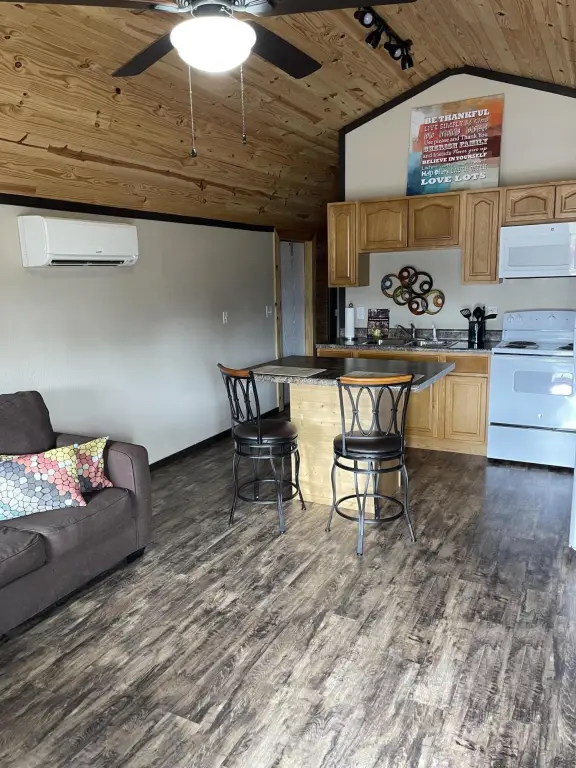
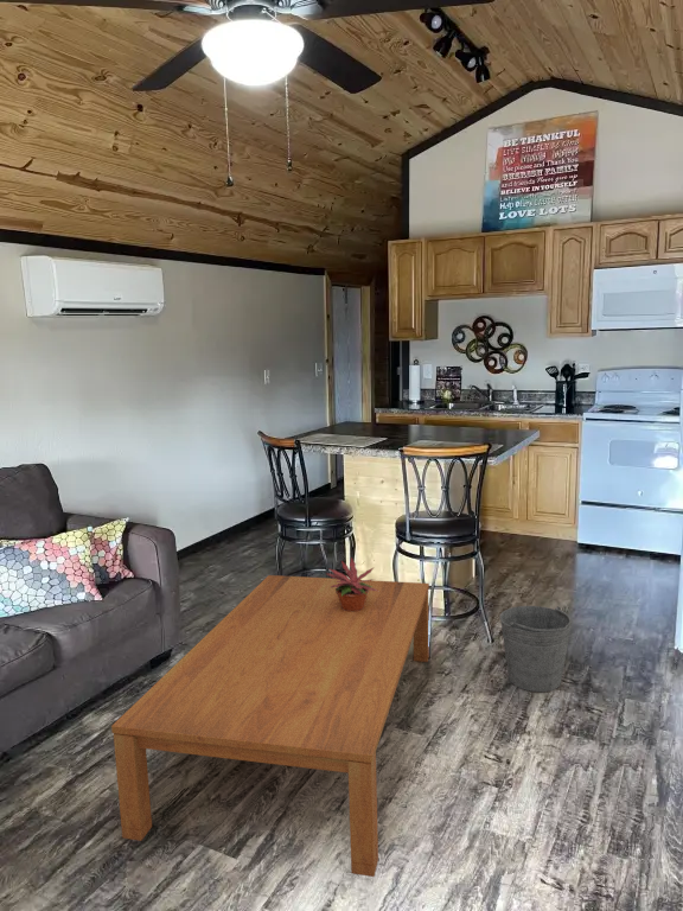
+ potted plant [325,556,379,612]
+ coffee table [110,574,430,878]
+ bucket [499,605,573,693]
